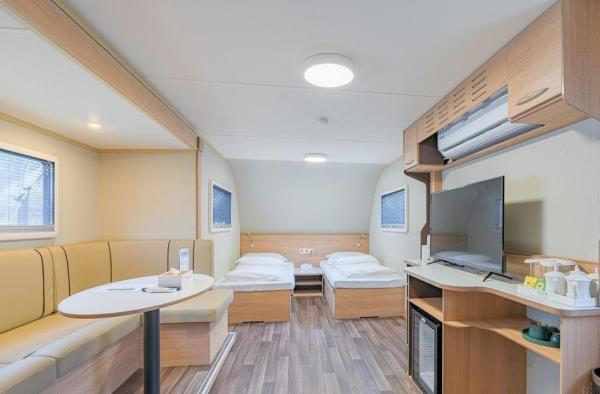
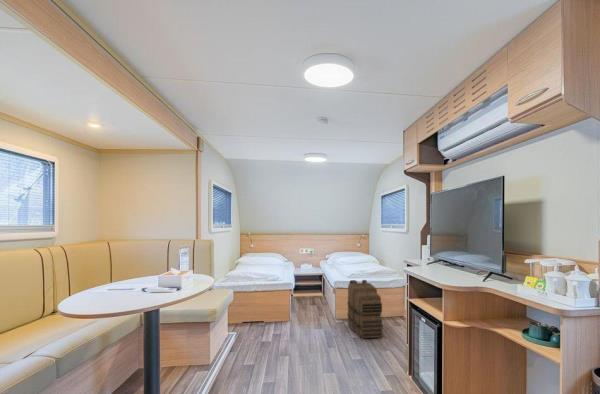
+ backpack [346,279,384,339]
